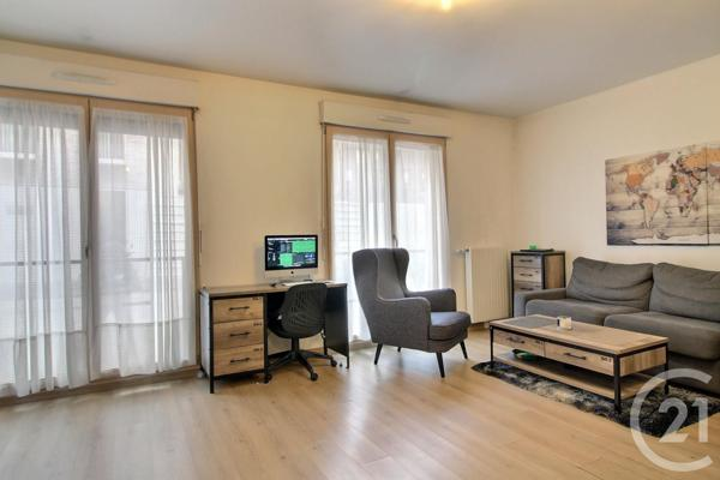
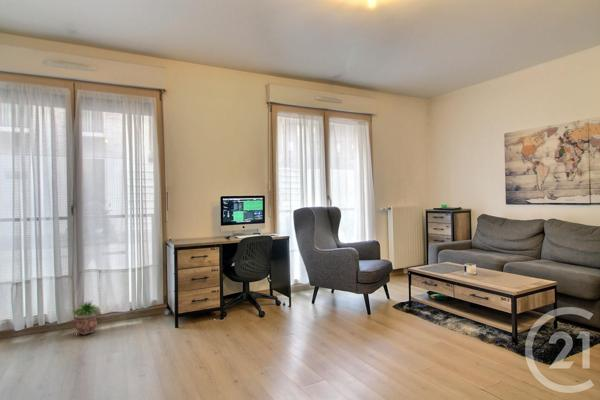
+ potted plant [70,299,102,336]
